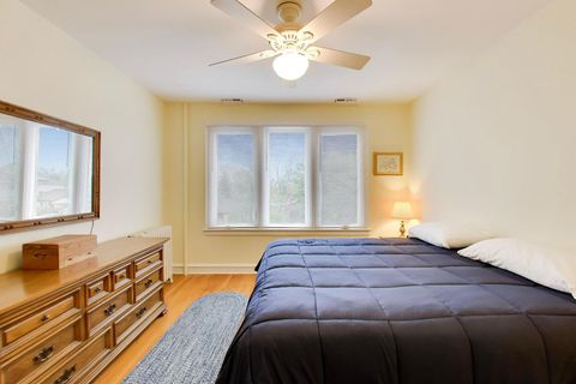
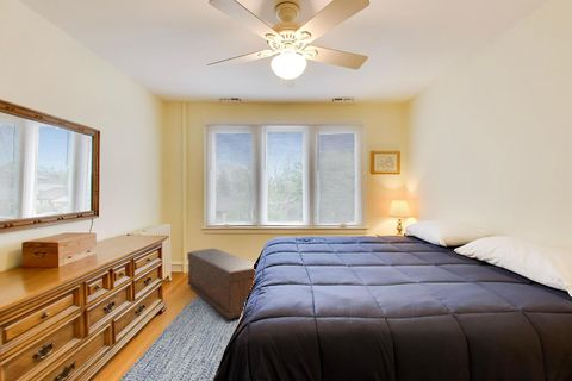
+ bench [186,248,255,320]
